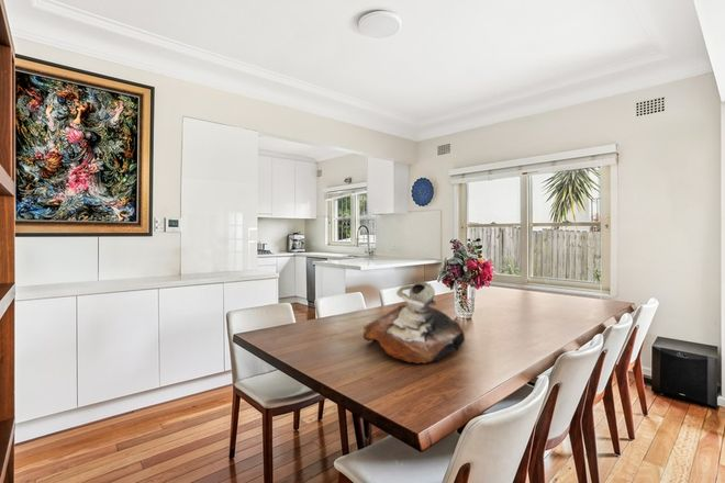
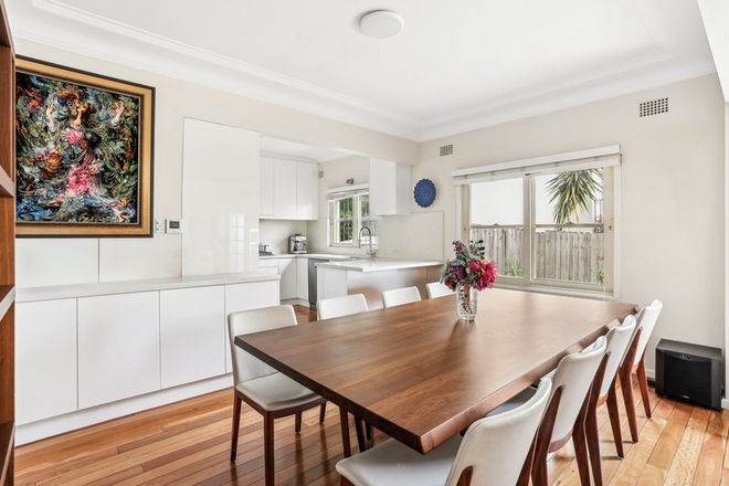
- decorative bowl [361,281,466,364]
